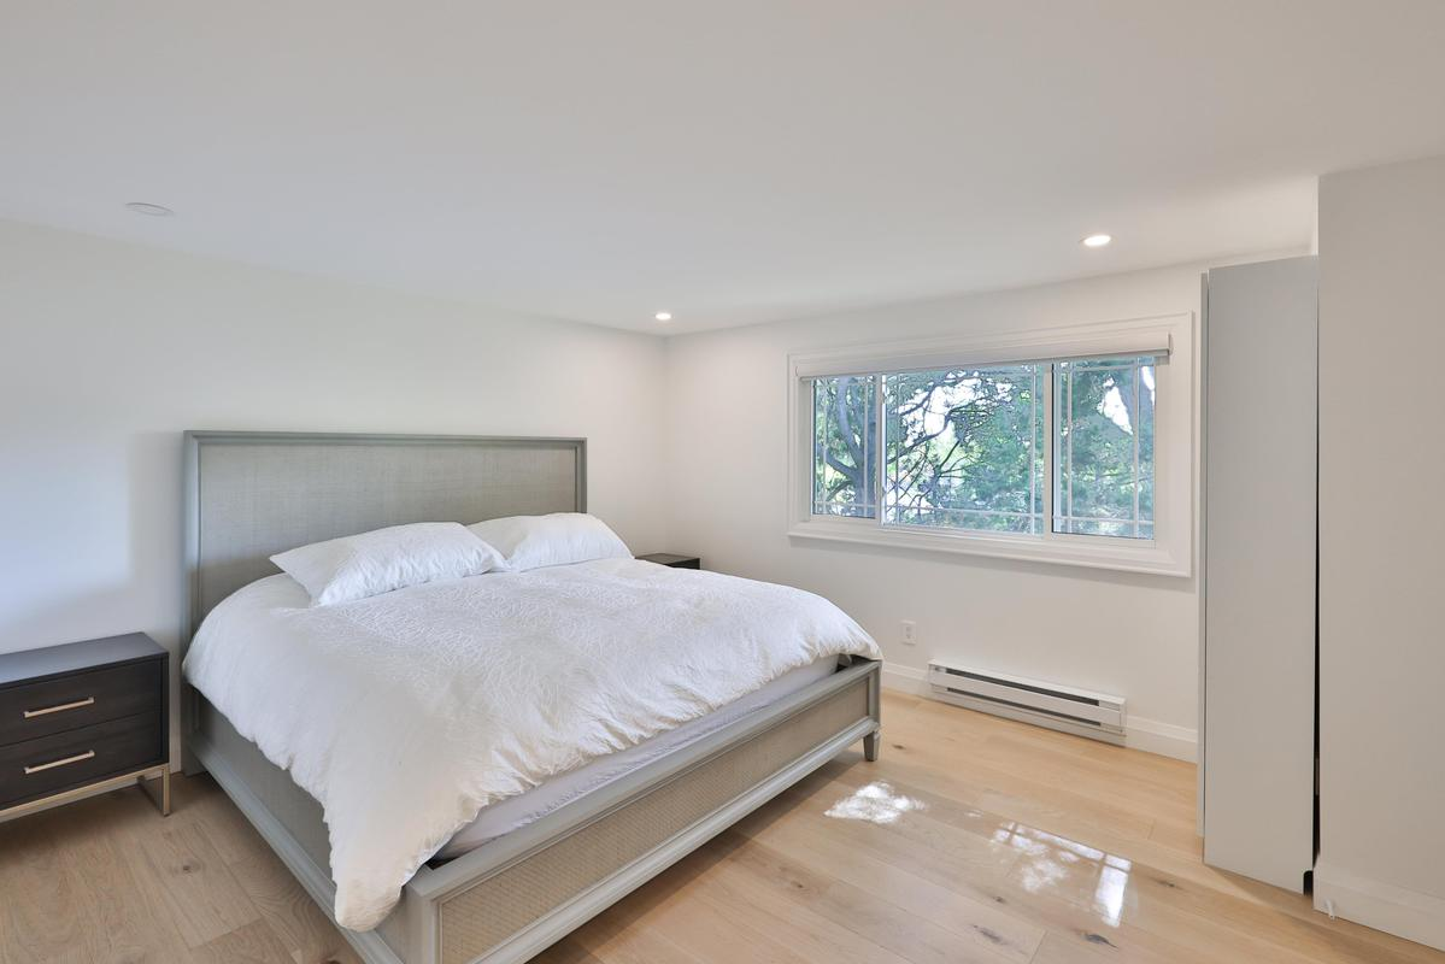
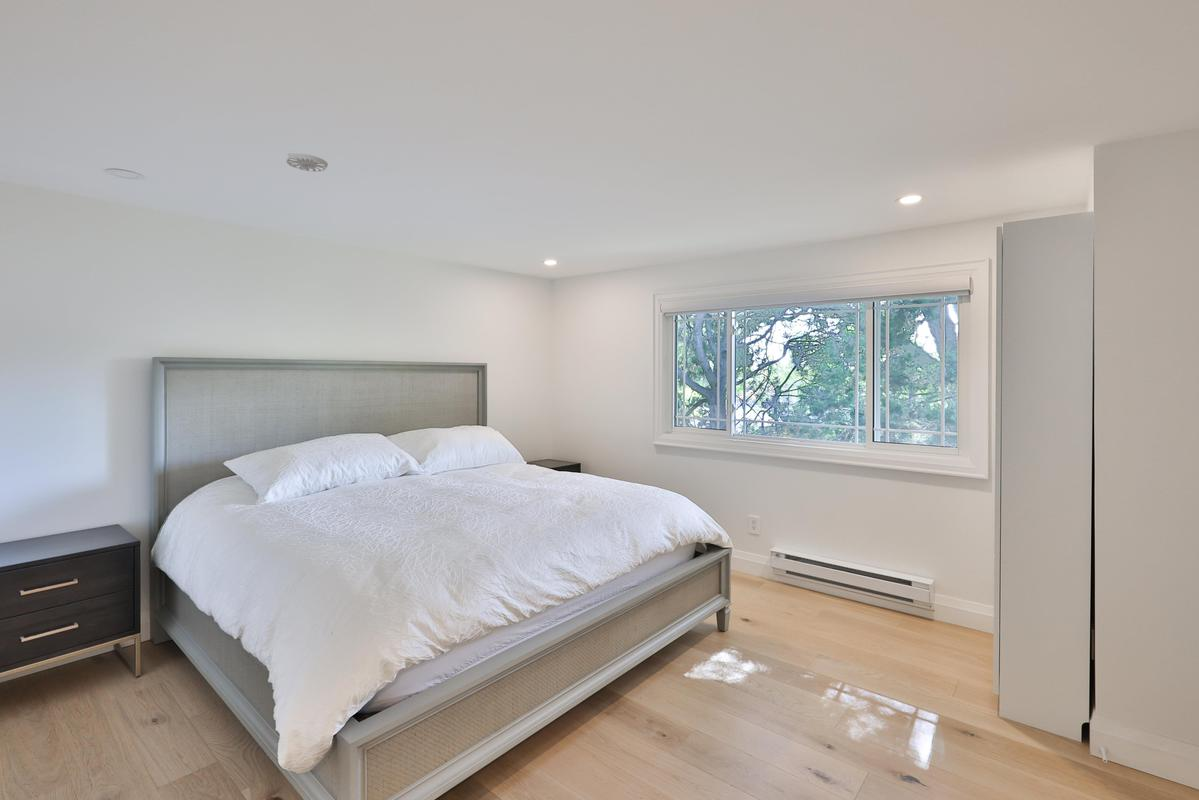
+ smoke detector [286,152,329,173]
